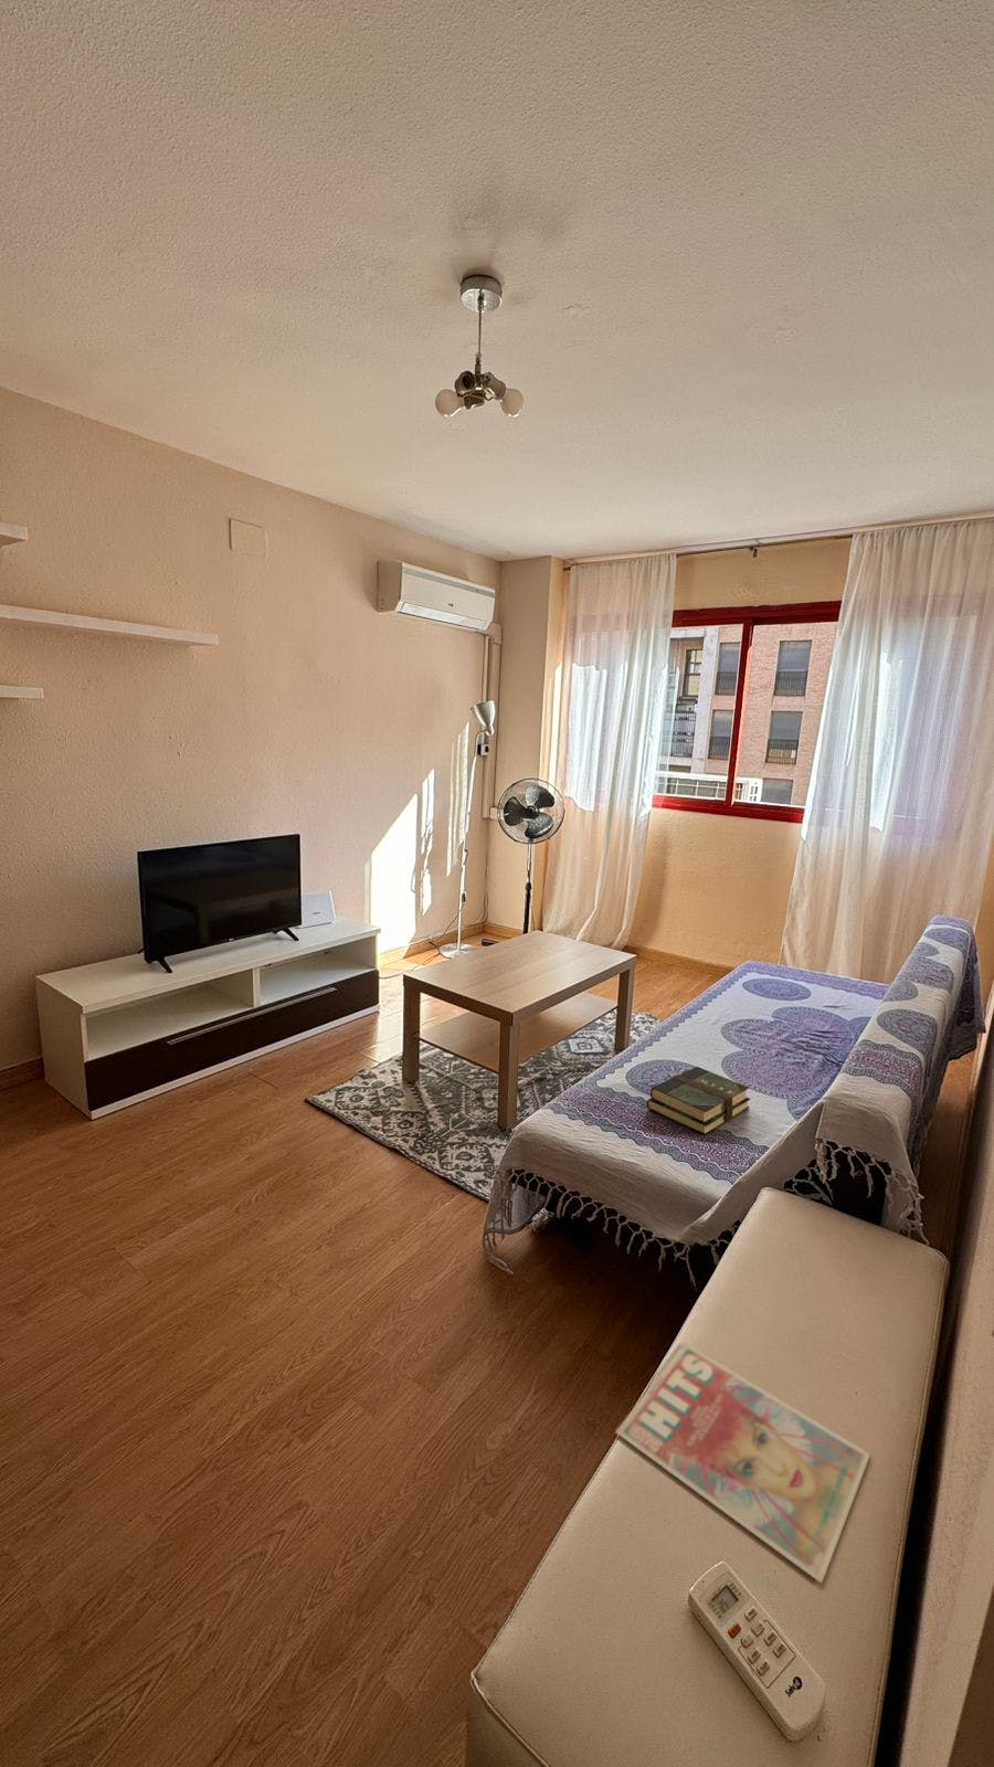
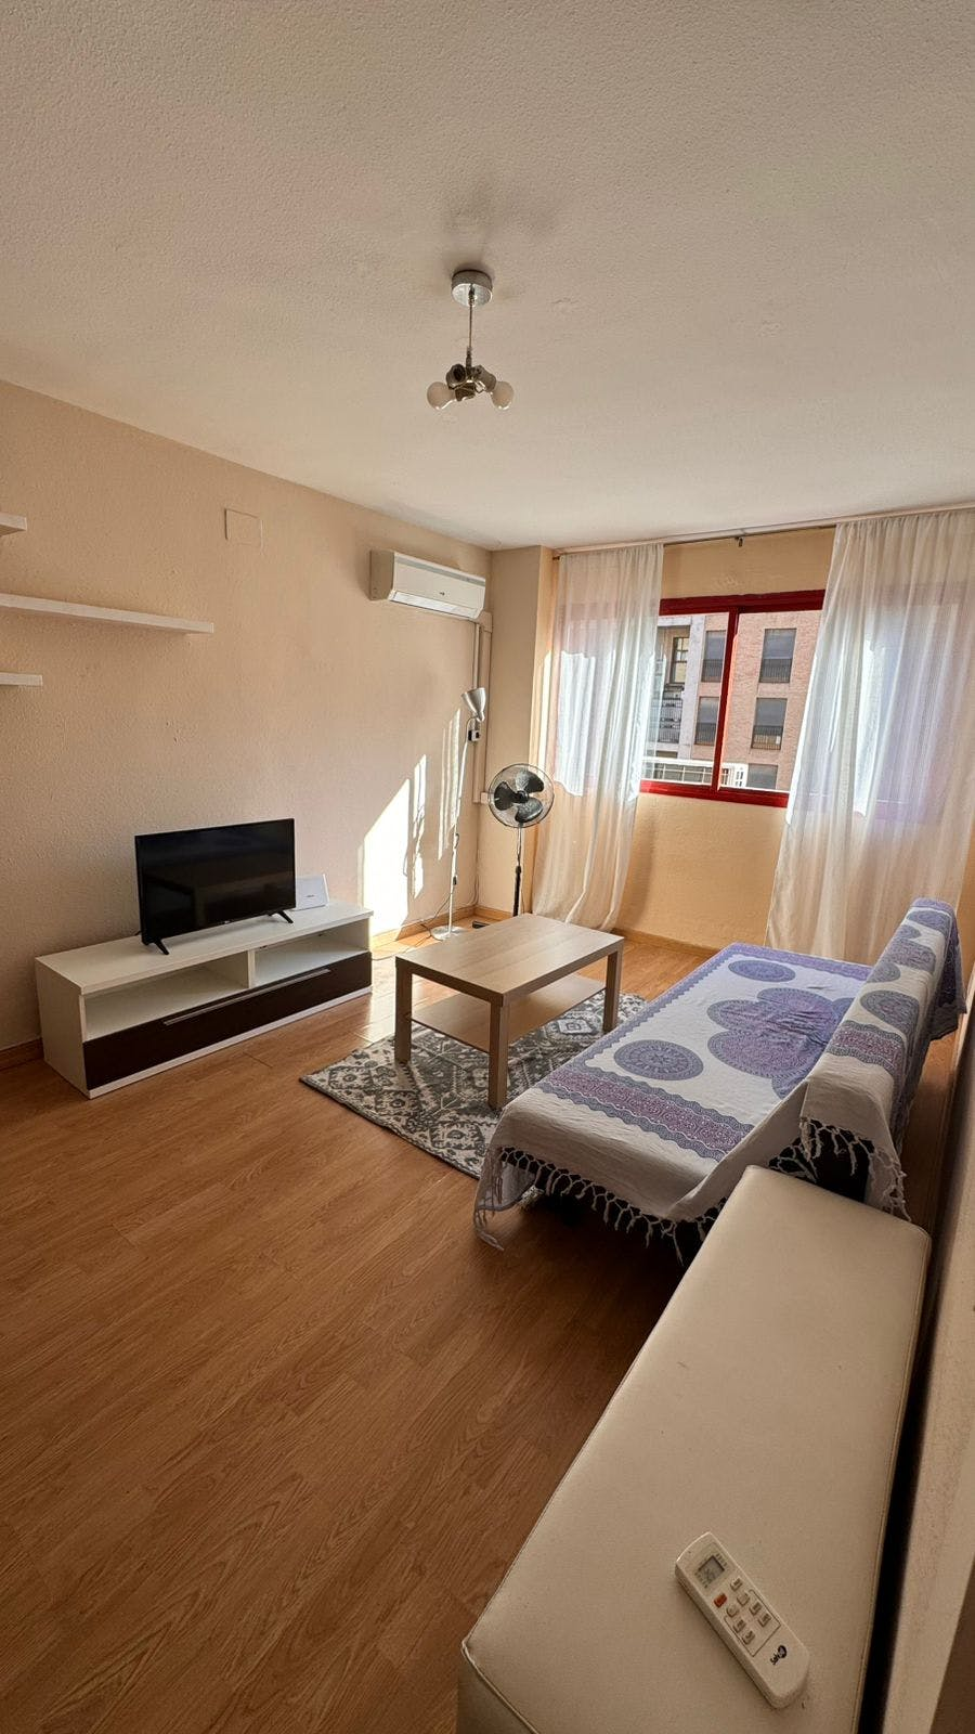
- magazine [614,1342,871,1585]
- book [646,1066,751,1136]
